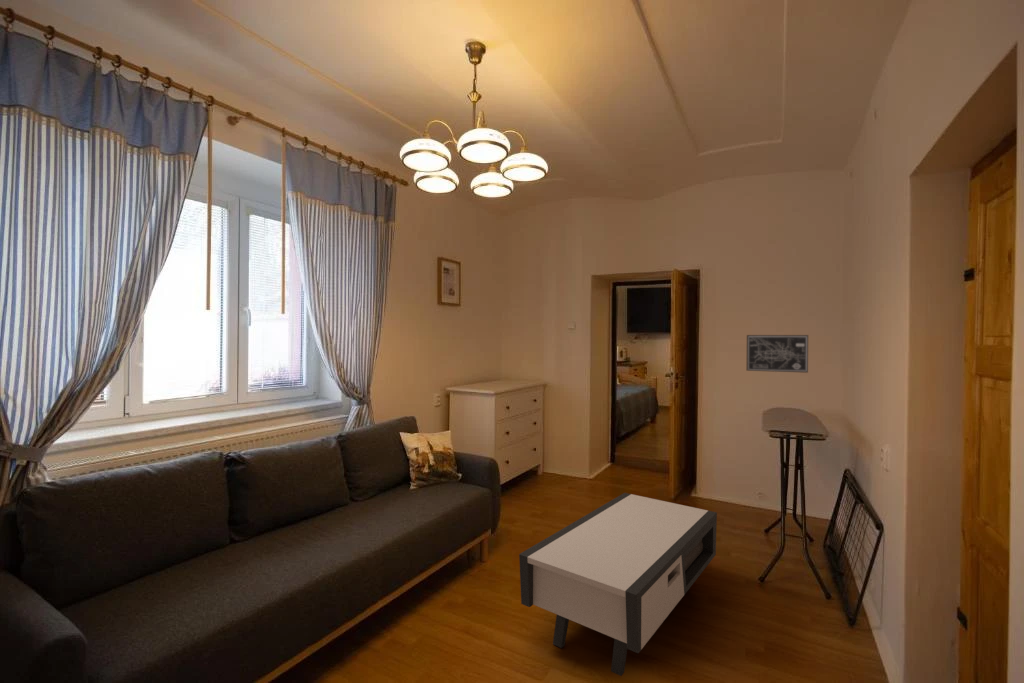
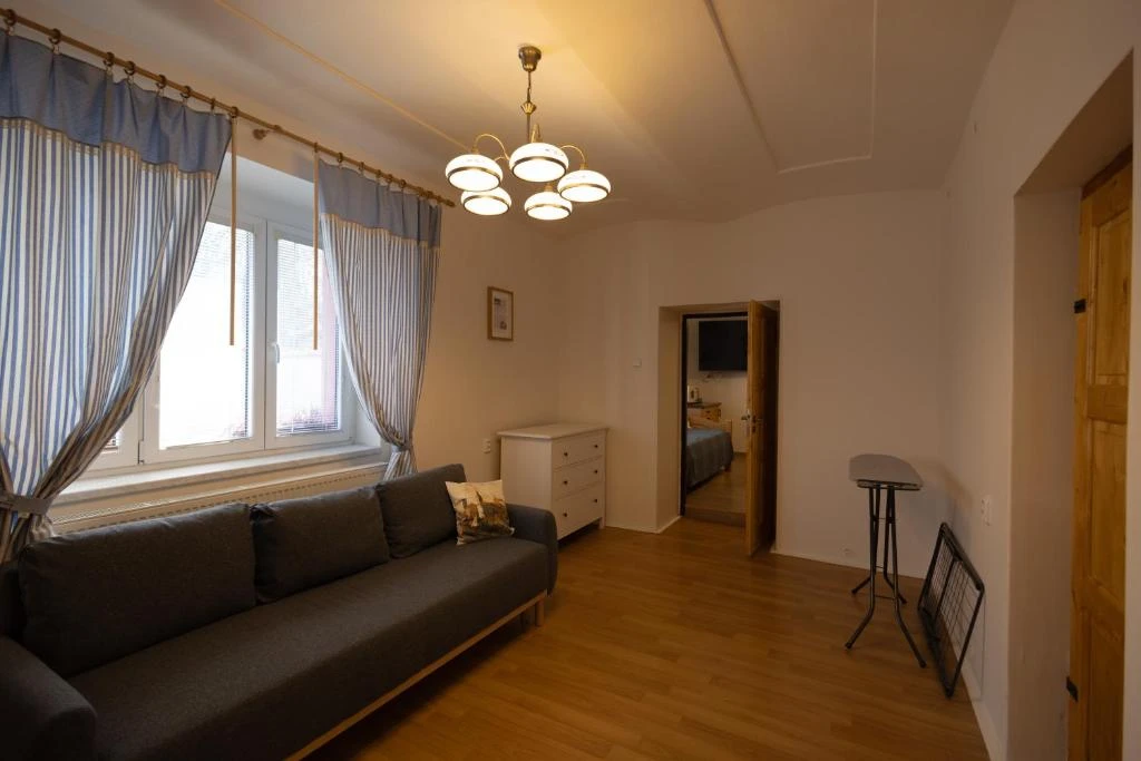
- wall art [746,334,809,374]
- coffee table [518,492,718,677]
